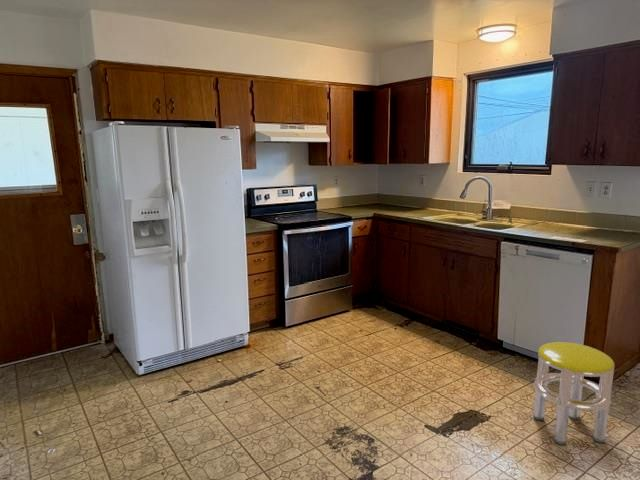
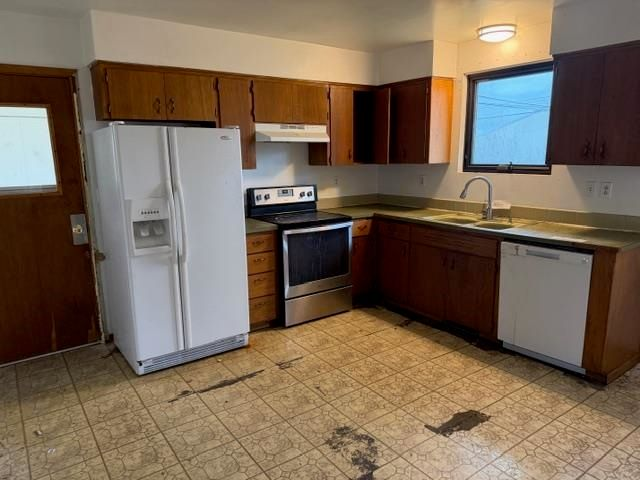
- stool [532,341,616,446]
